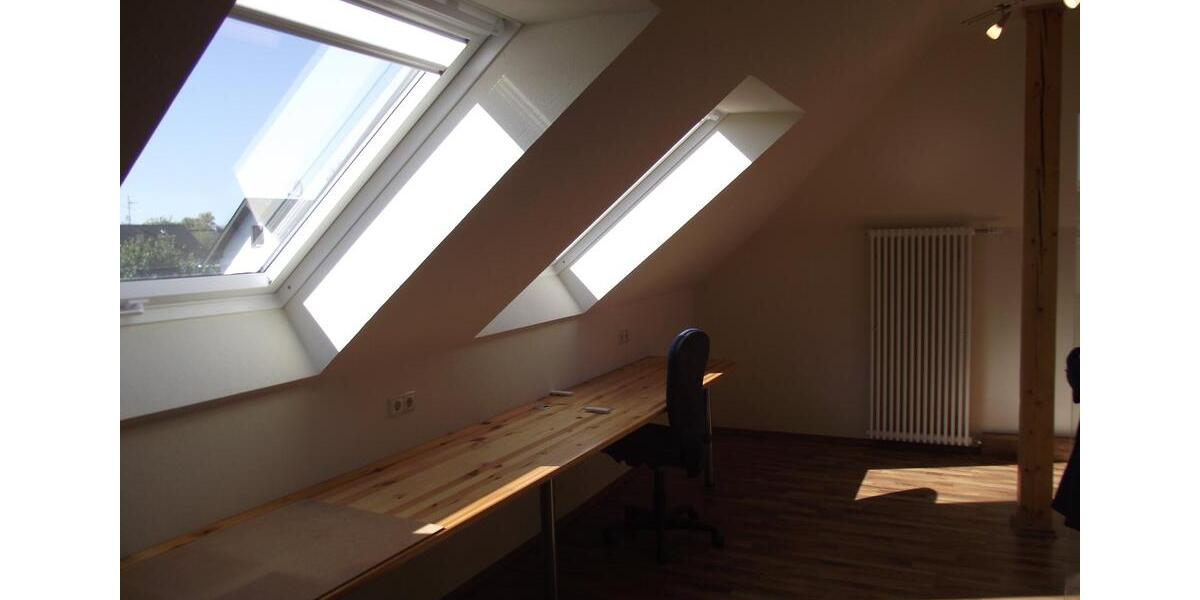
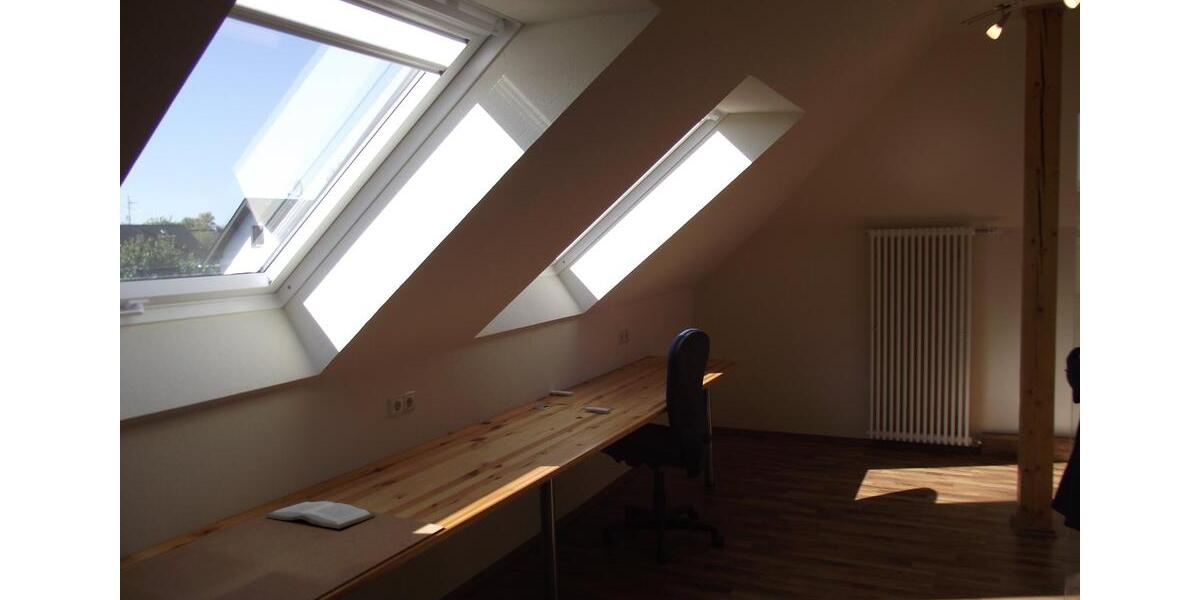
+ book [265,500,376,530]
